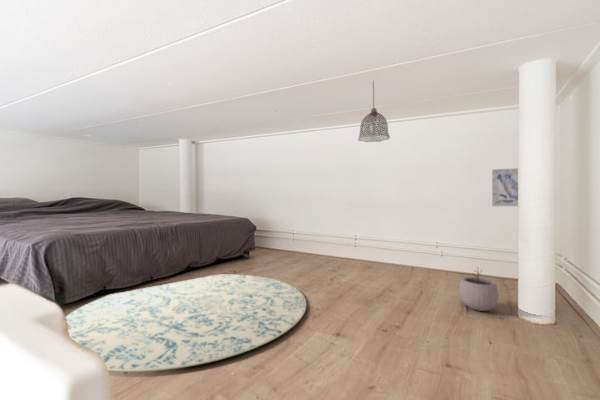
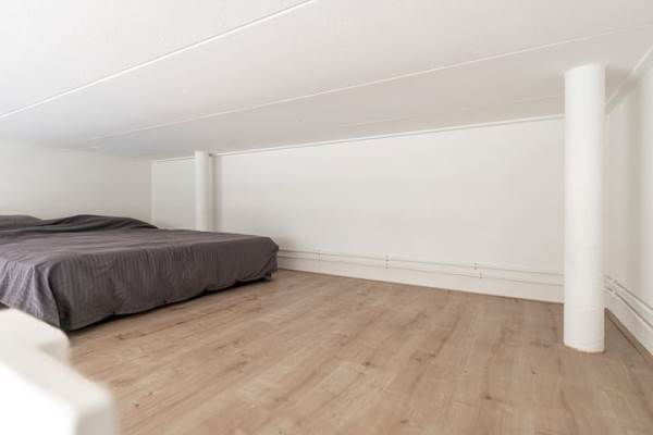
- pendant lamp [357,80,391,143]
- rug [65,274,307,373]
- plant pot [458,267,500,312]
- wall art [491,167,519,207]
